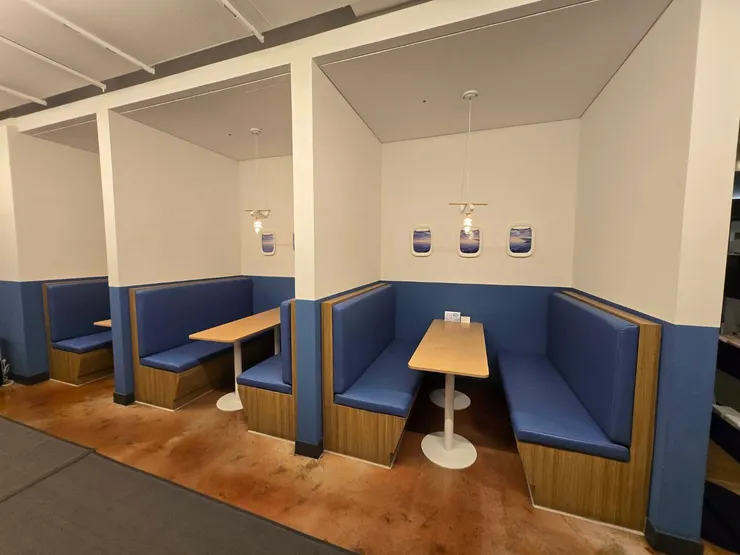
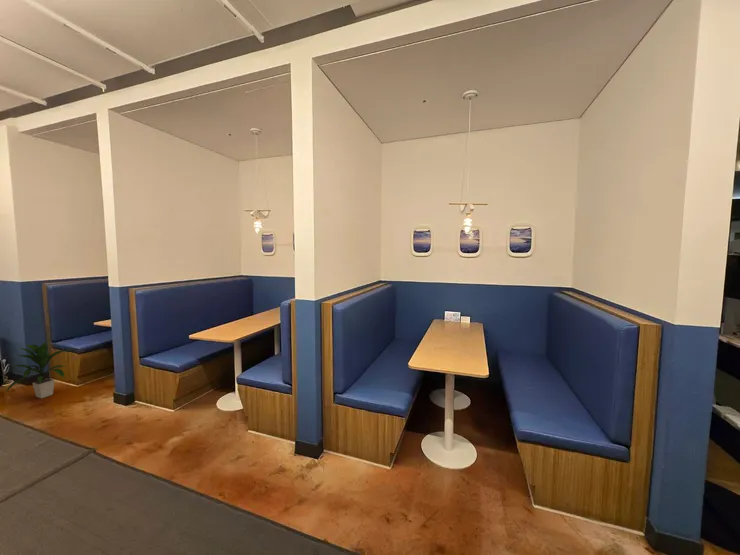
+ indoor plant [5,340,73,399]
